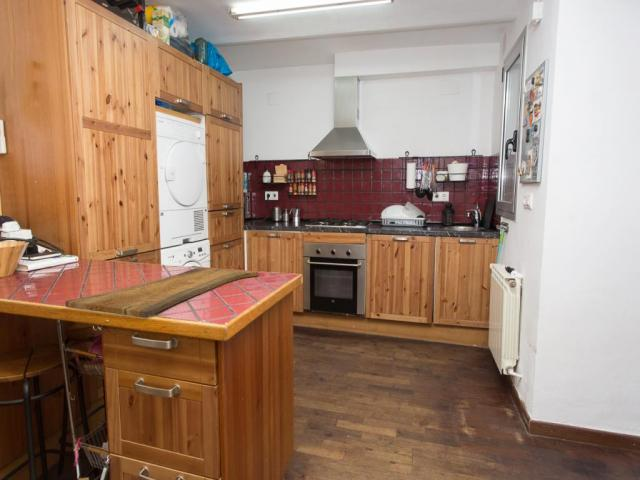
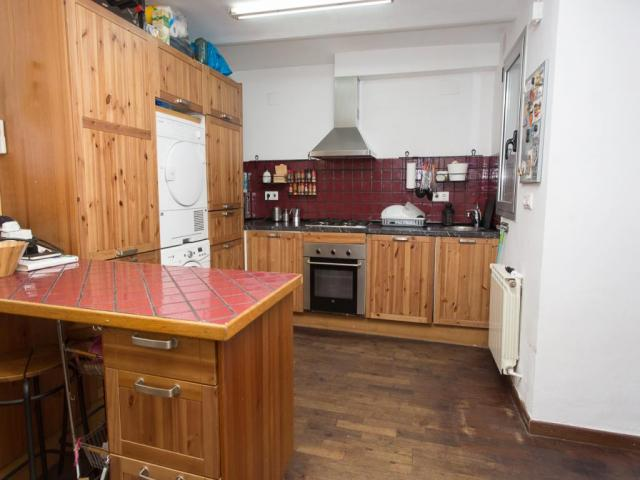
- cutting board [64,266,259,319]
